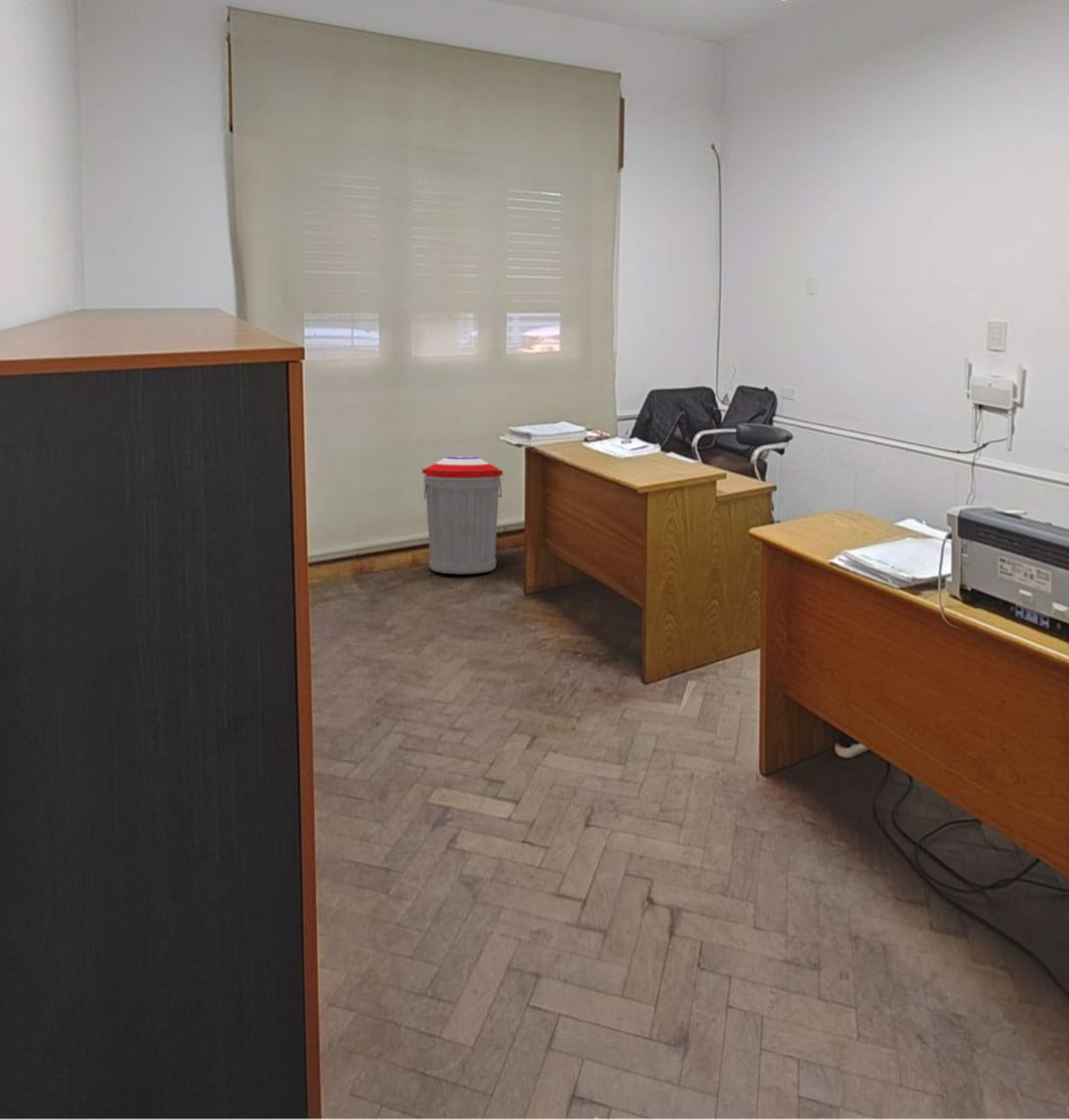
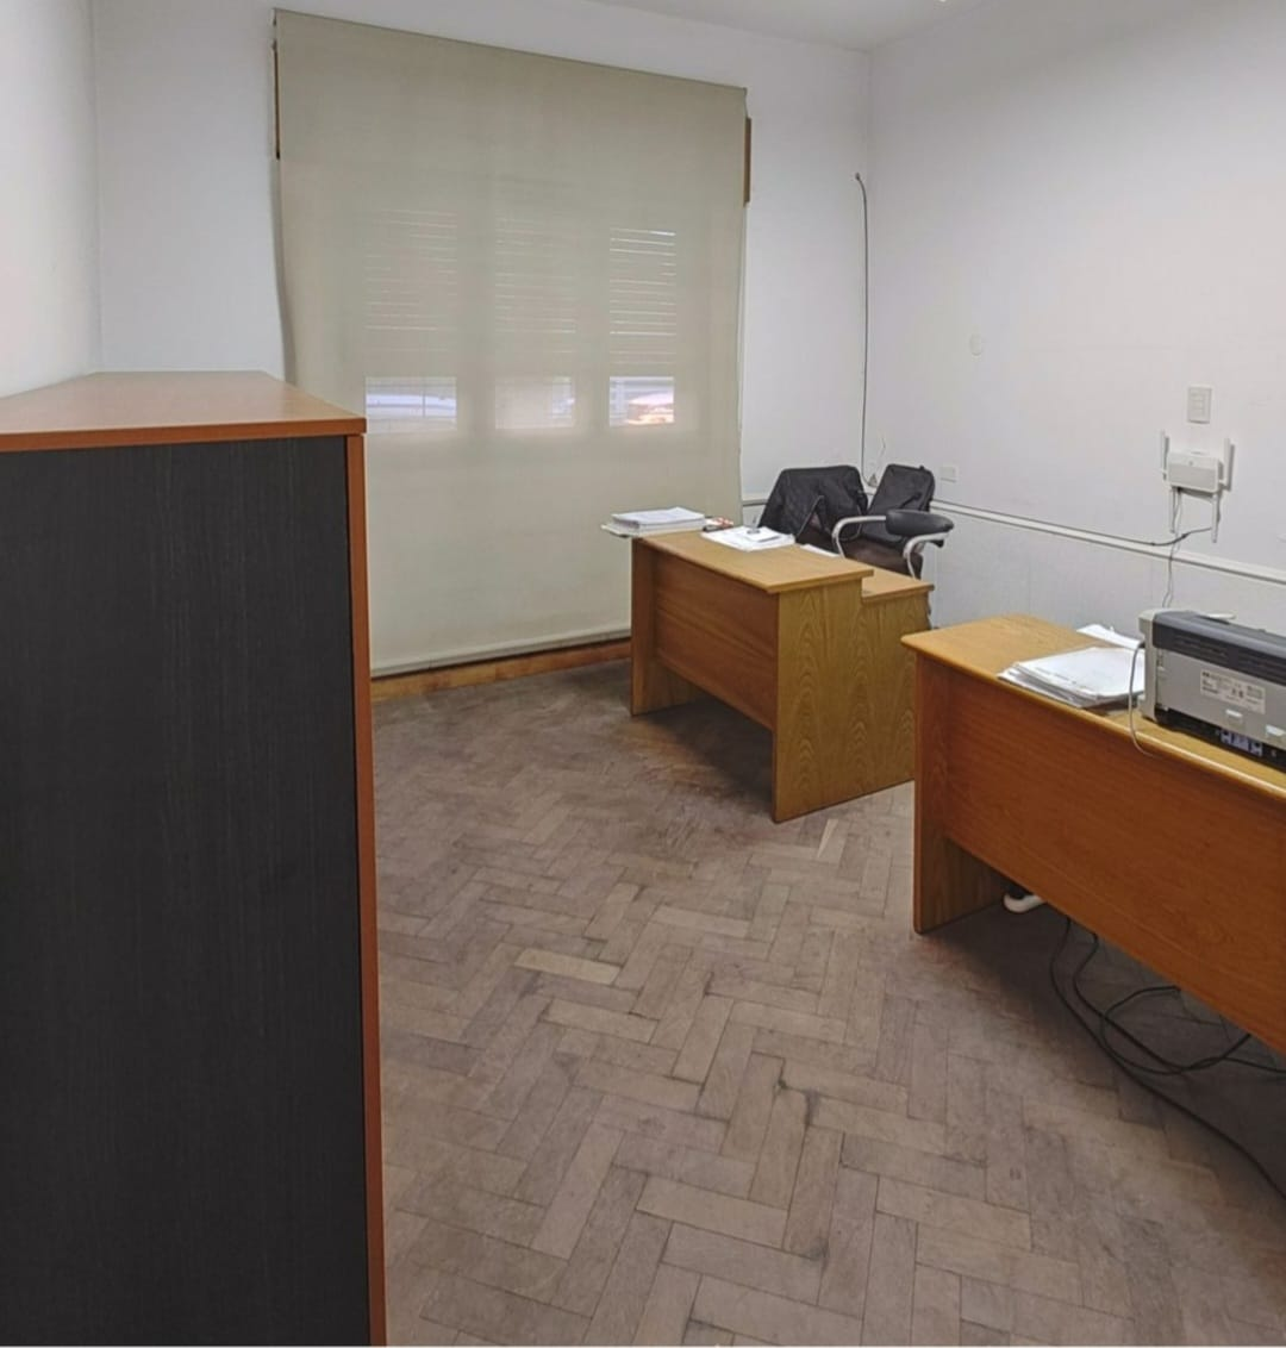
- trash can [421,455,504,575]
